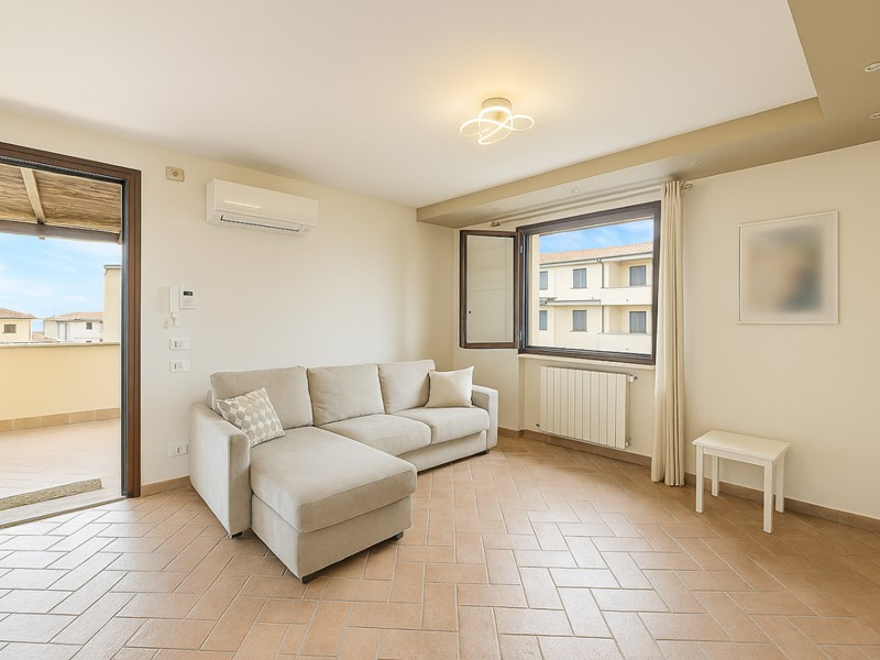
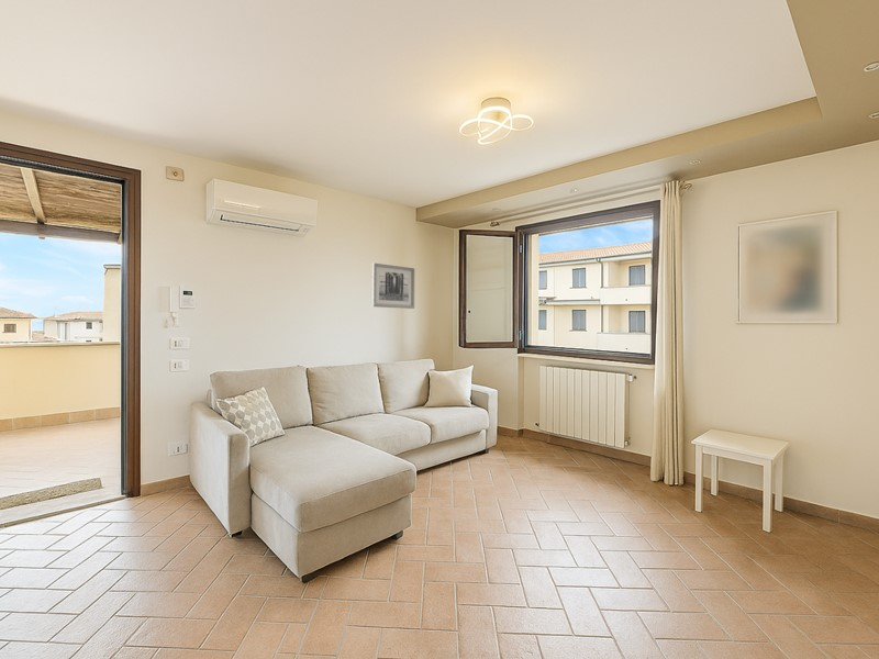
+ wall art [371,263,415,310]
